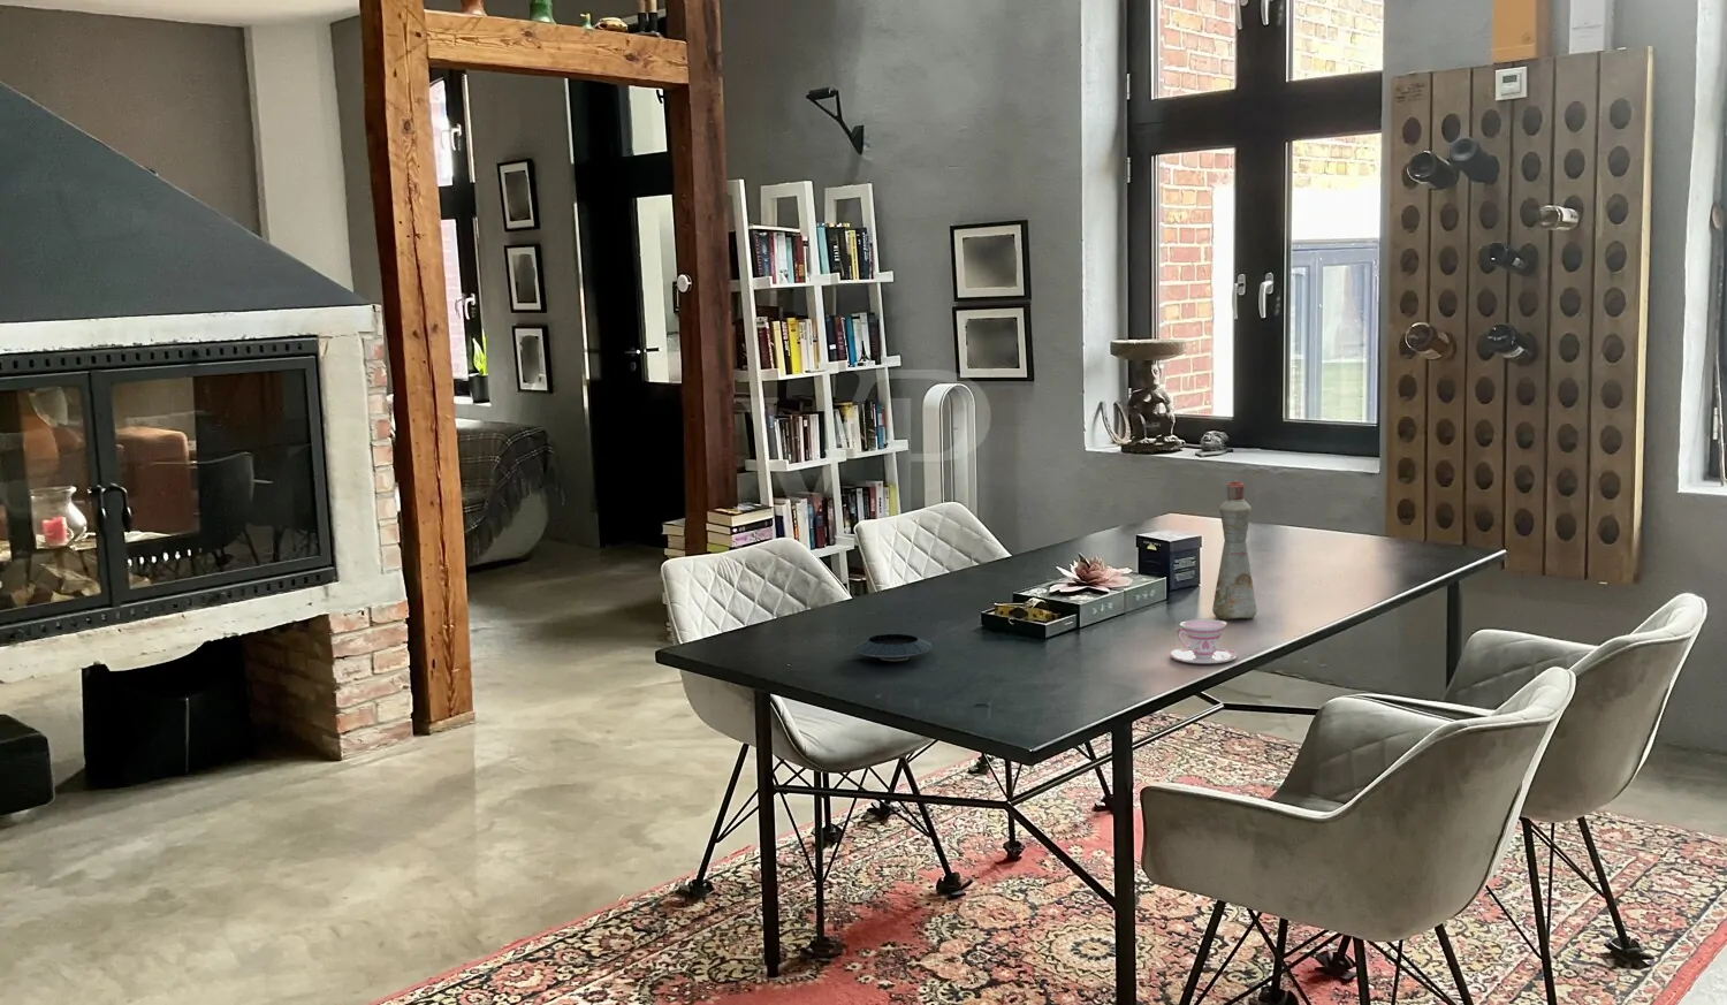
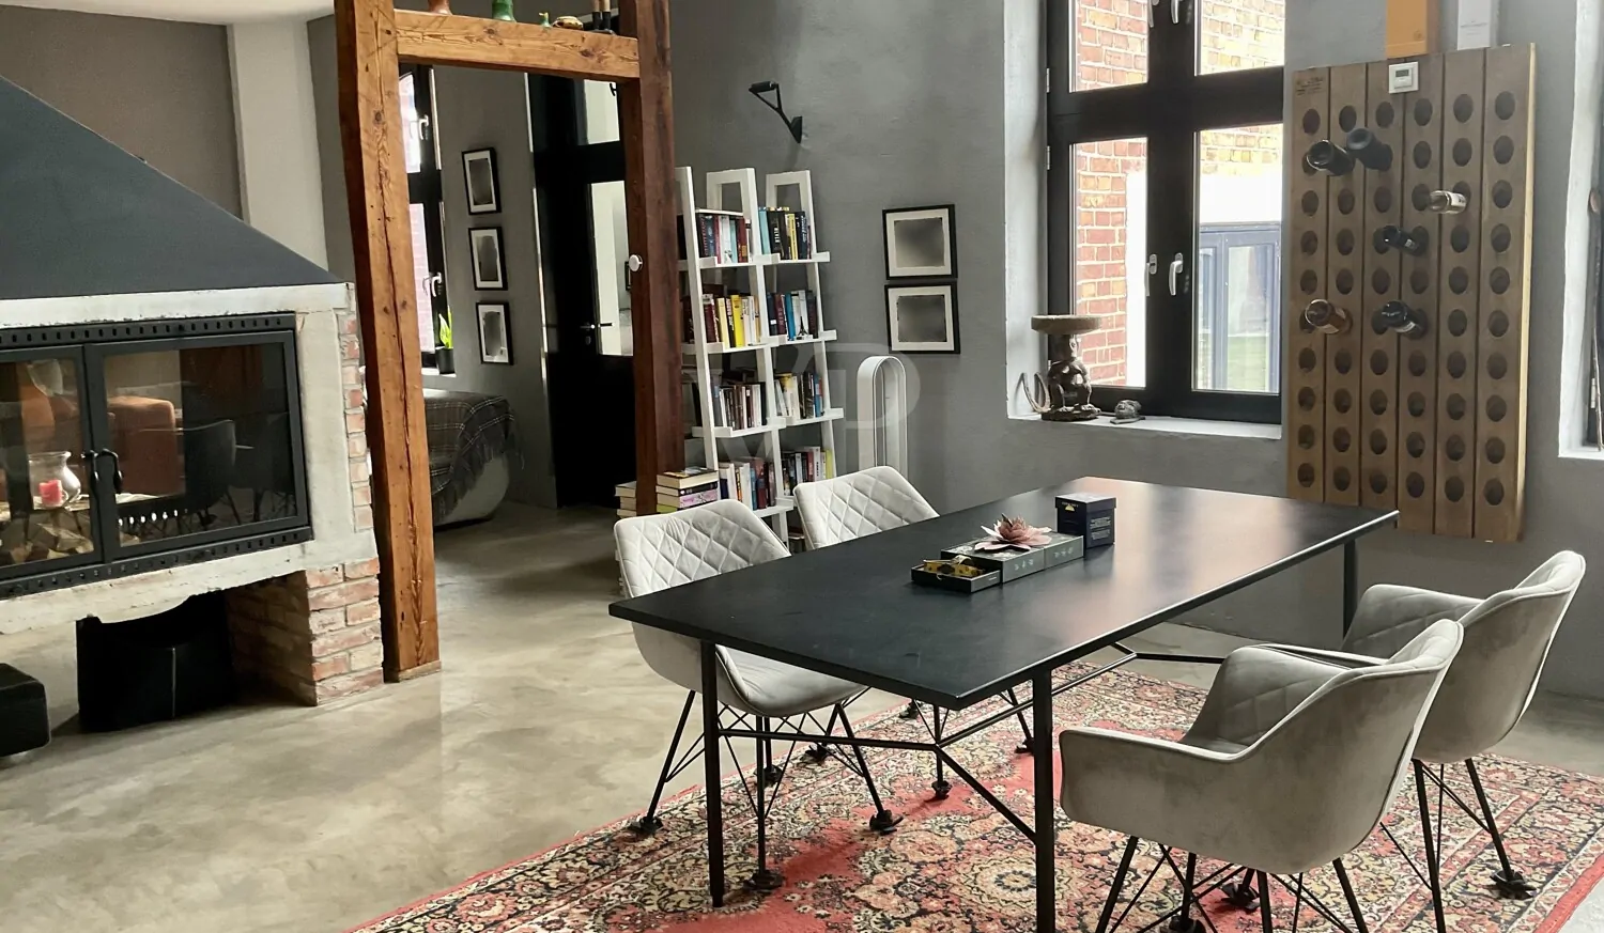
- saucer [853,633,934,662]
- bottle [1212,479,1258,621]
- teacup [1170,619,1239,664]
